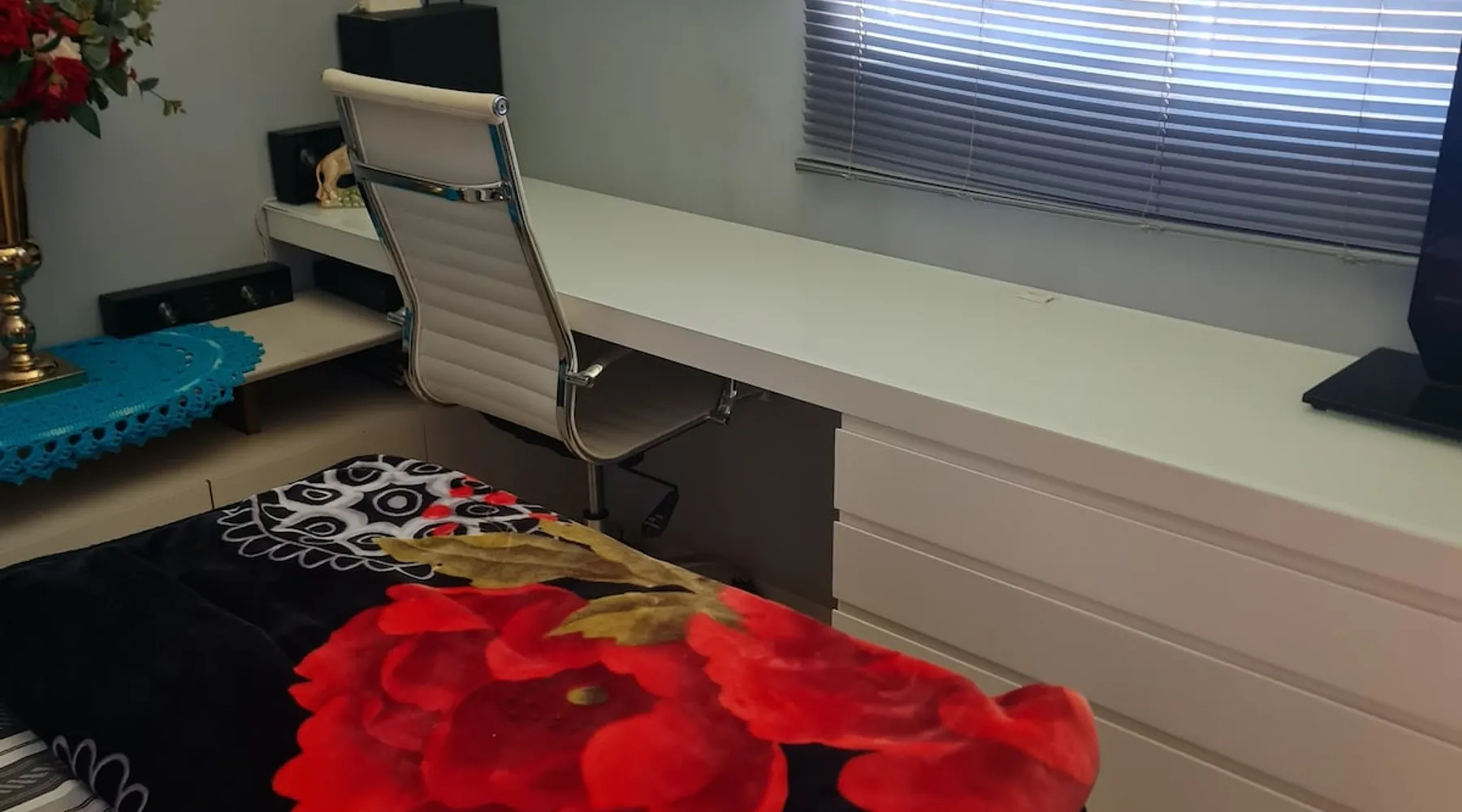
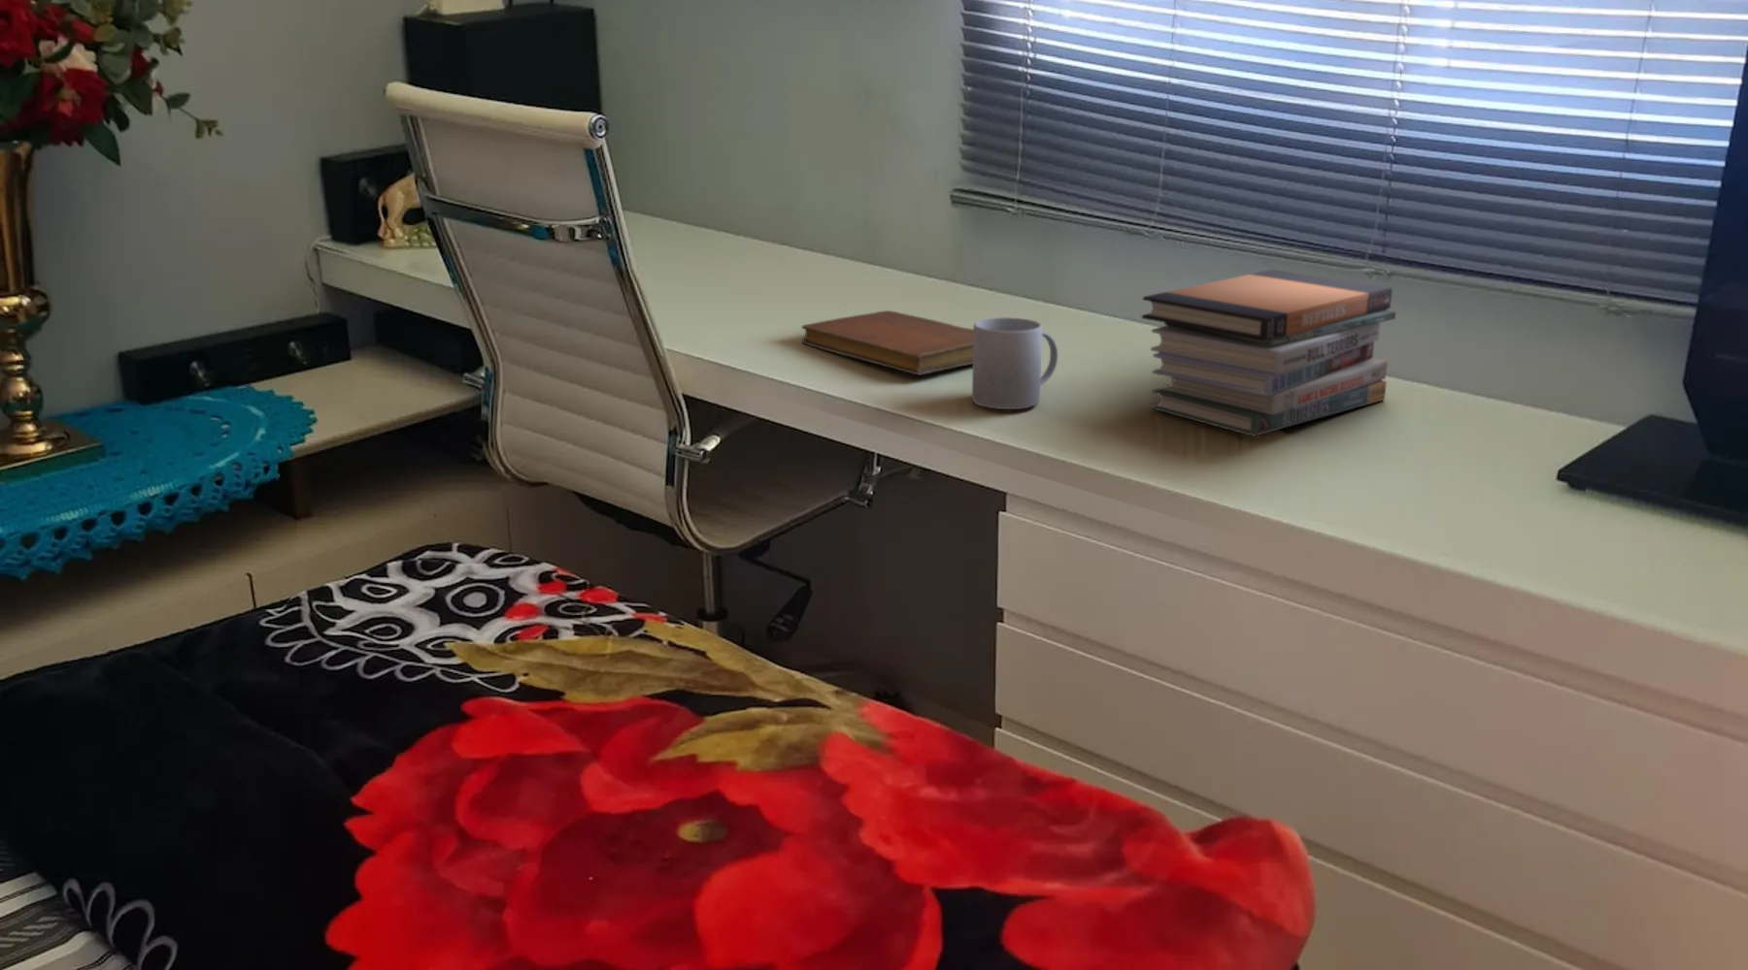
+ book stack [1141,269,1398,437]
+ notebook [801,309,973,376]
+ mug [971,317,1058,410]
